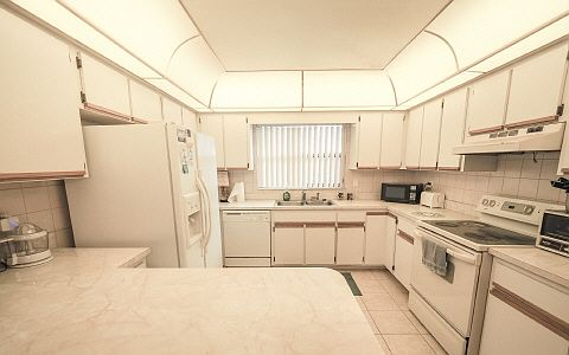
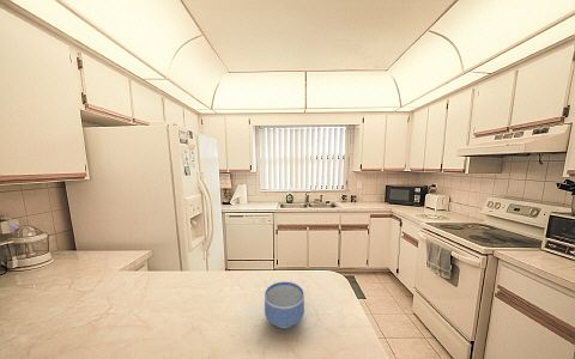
+ bowl [264,281,305,329]
